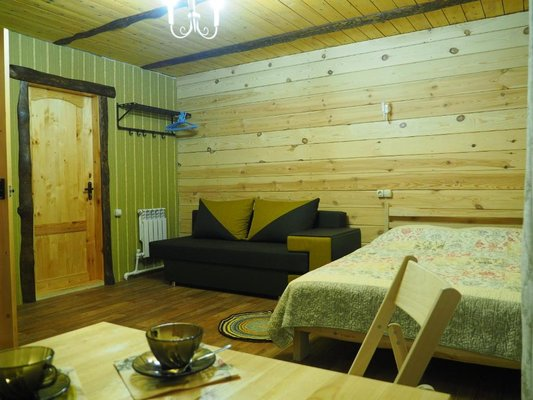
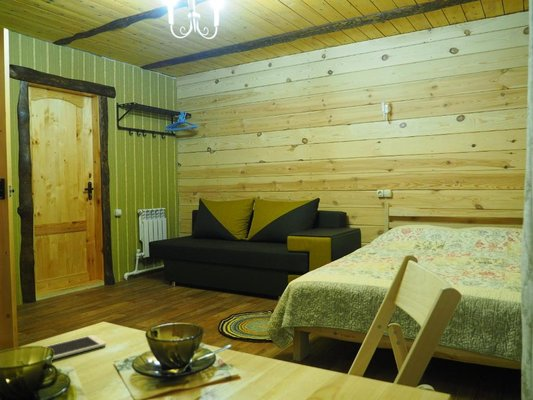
+ cell phone [43,334,107,360]
